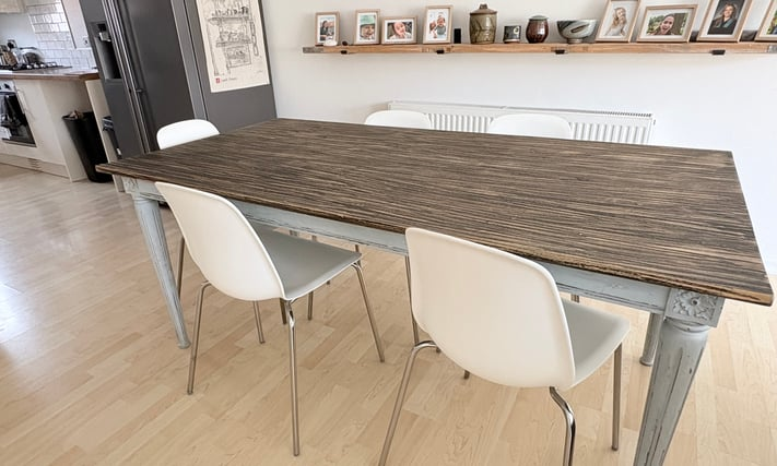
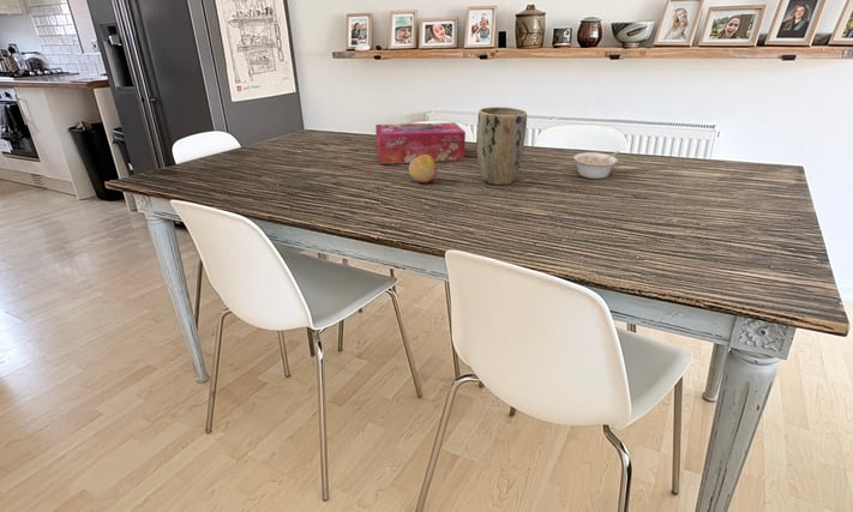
+ legume [572,150,620,180]
+ tissue box [374,121,467,165]
+ plant pot [475,106,528,186]
+ fruit [408,155,438,183]
